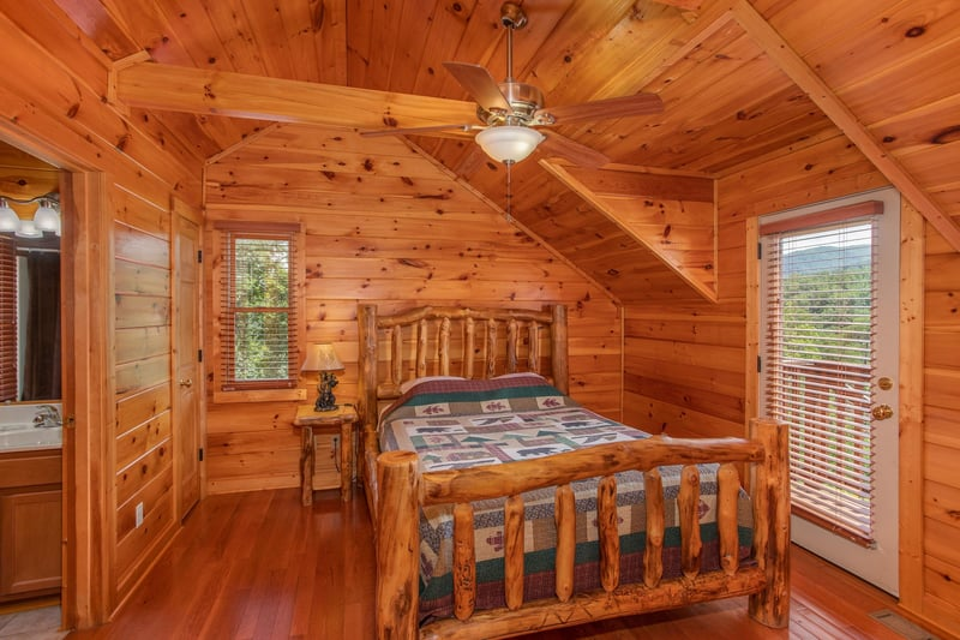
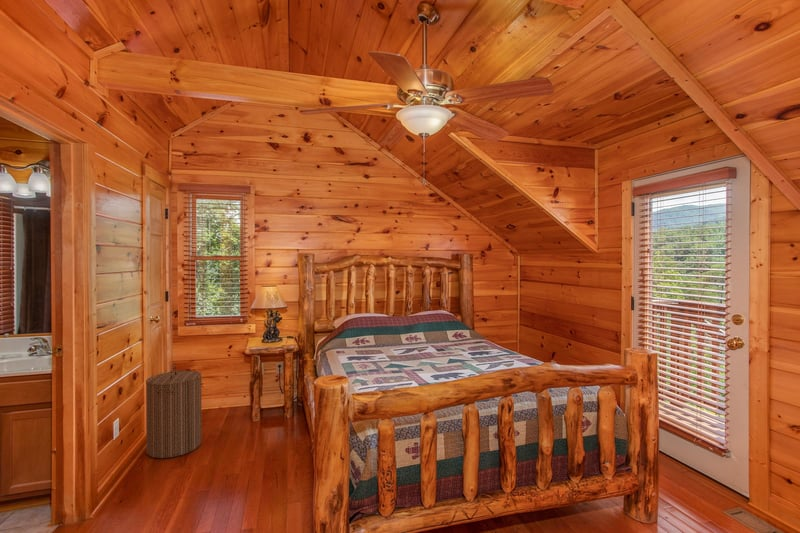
+ laundry hamper [145,365,203,459]
